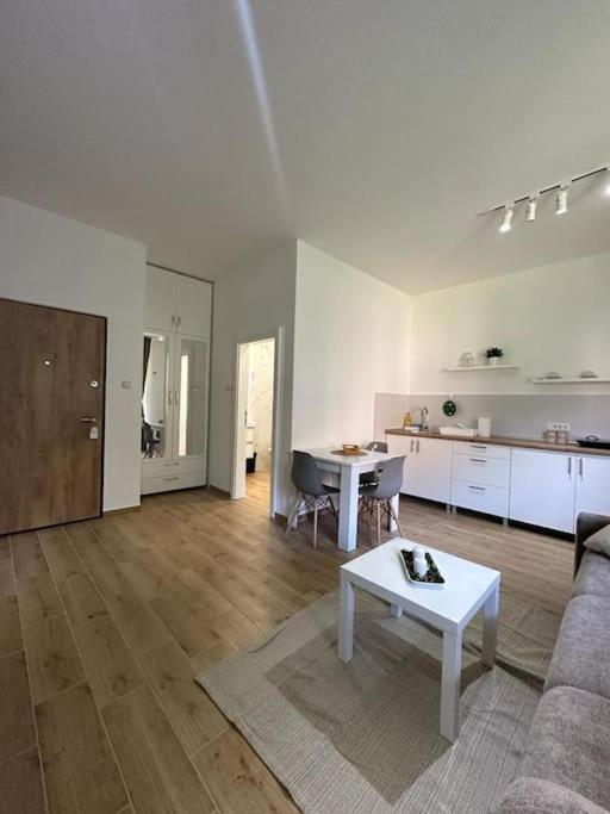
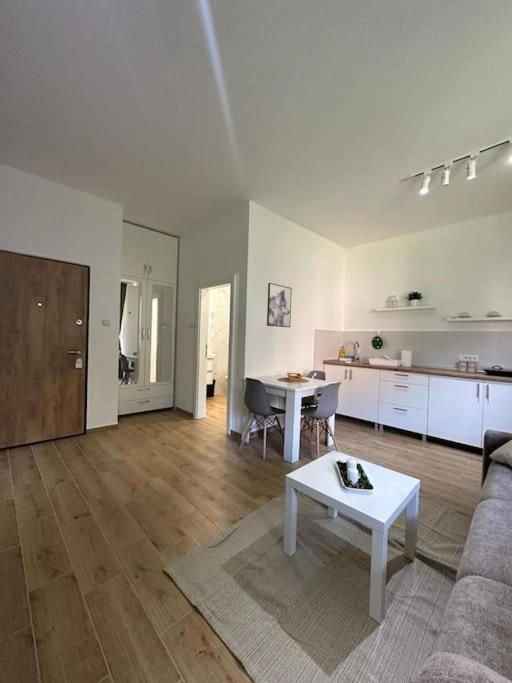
+ wall art [266,282,293,328]
